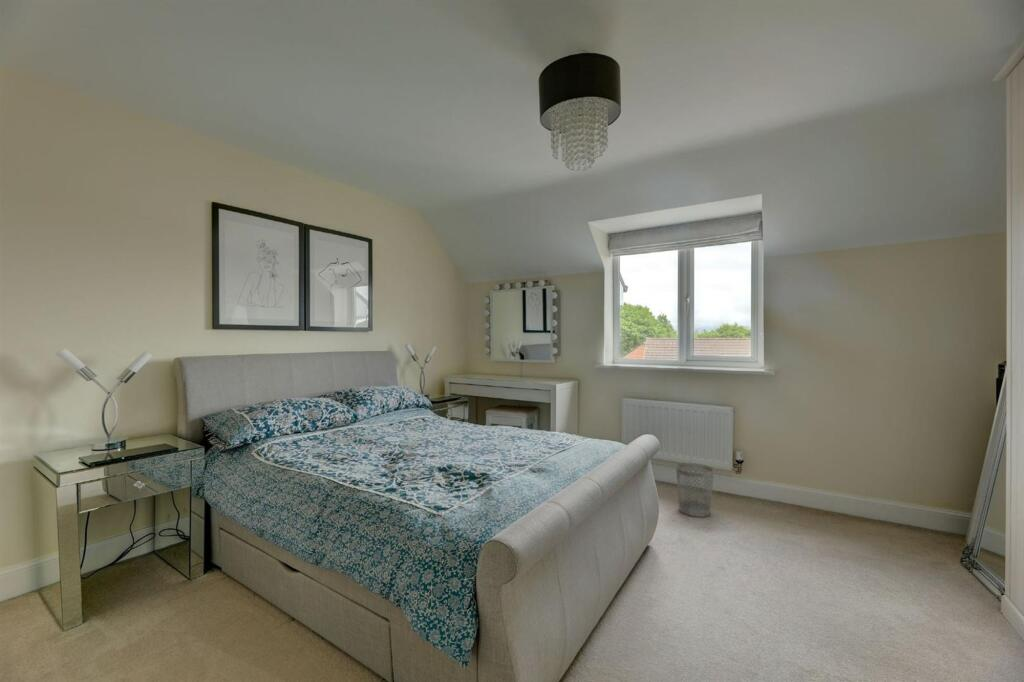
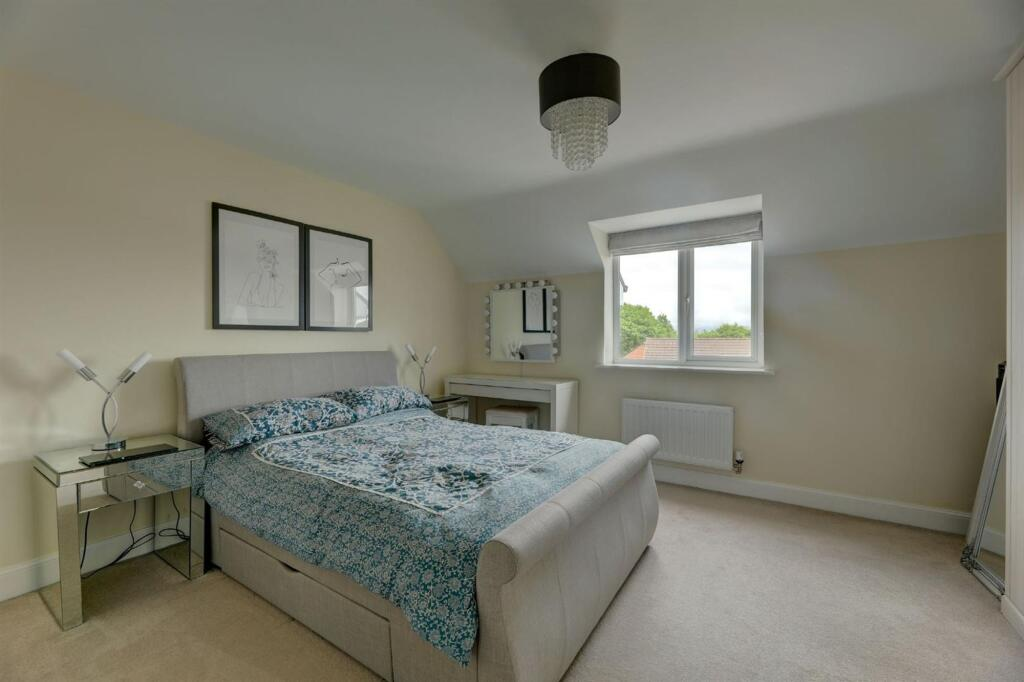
- wastebasket [675,462,715,518]
